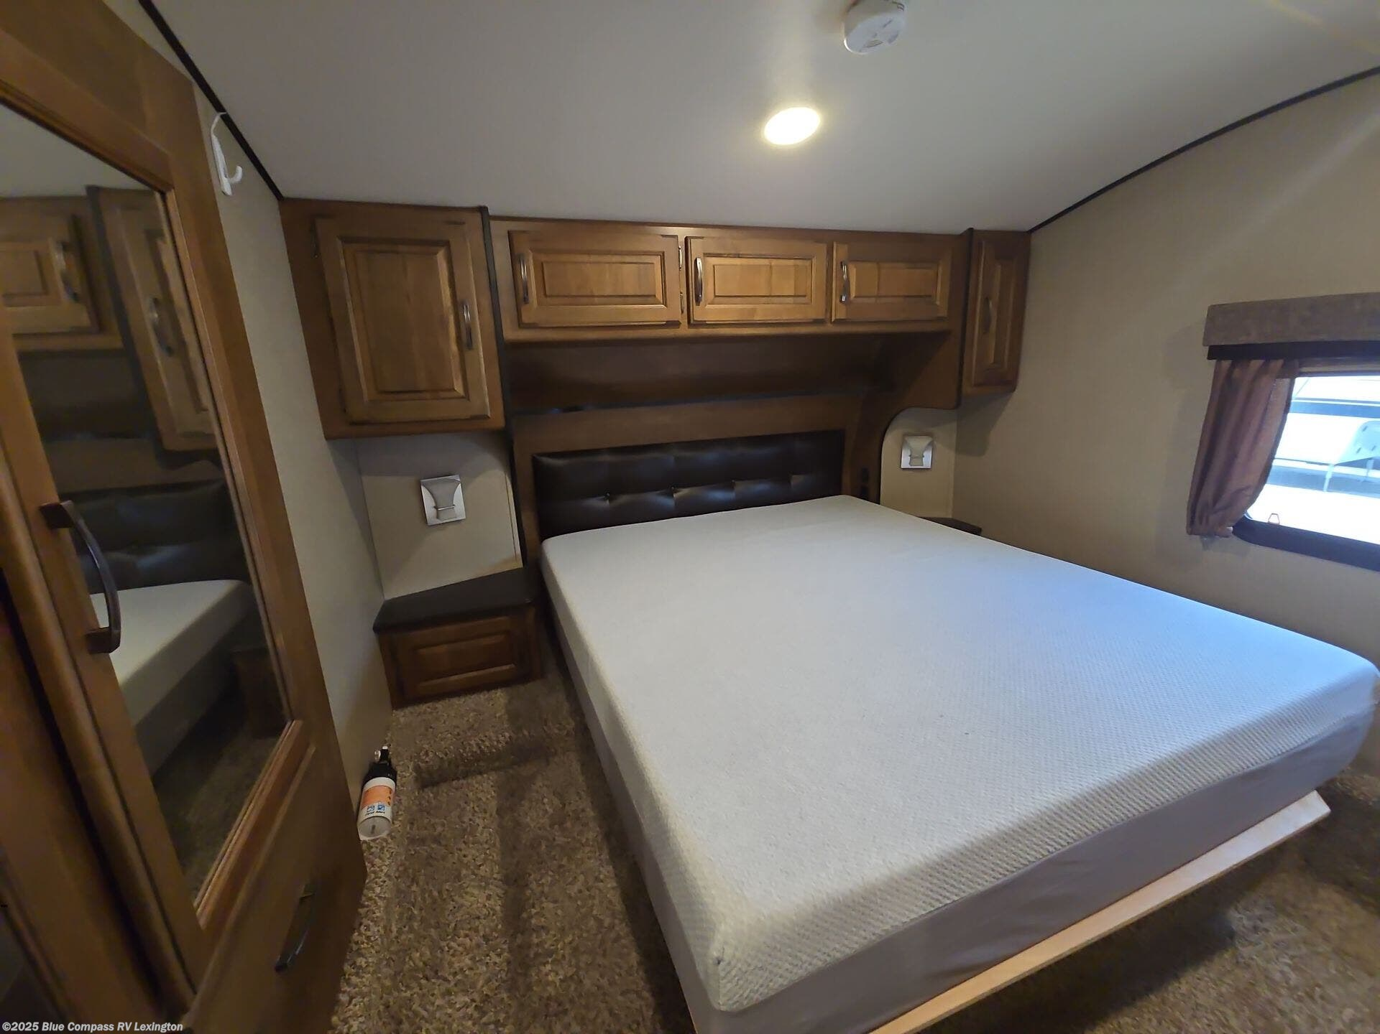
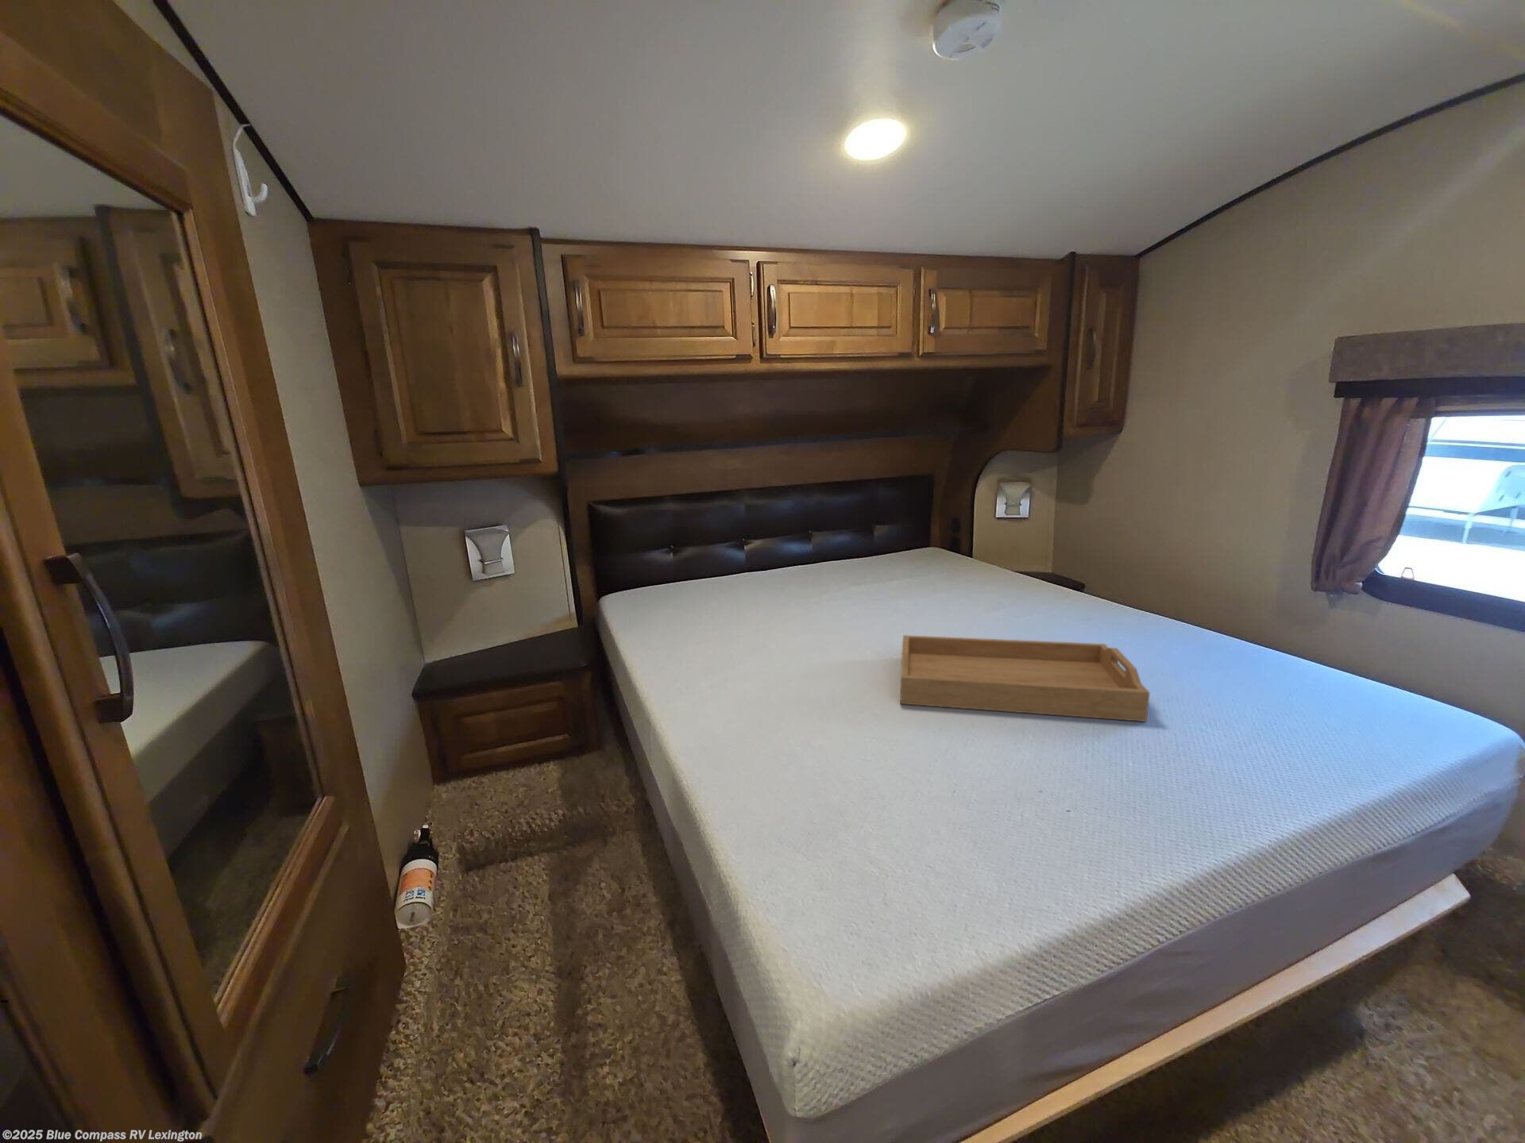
+ serving tray [899,634,1150,723]
